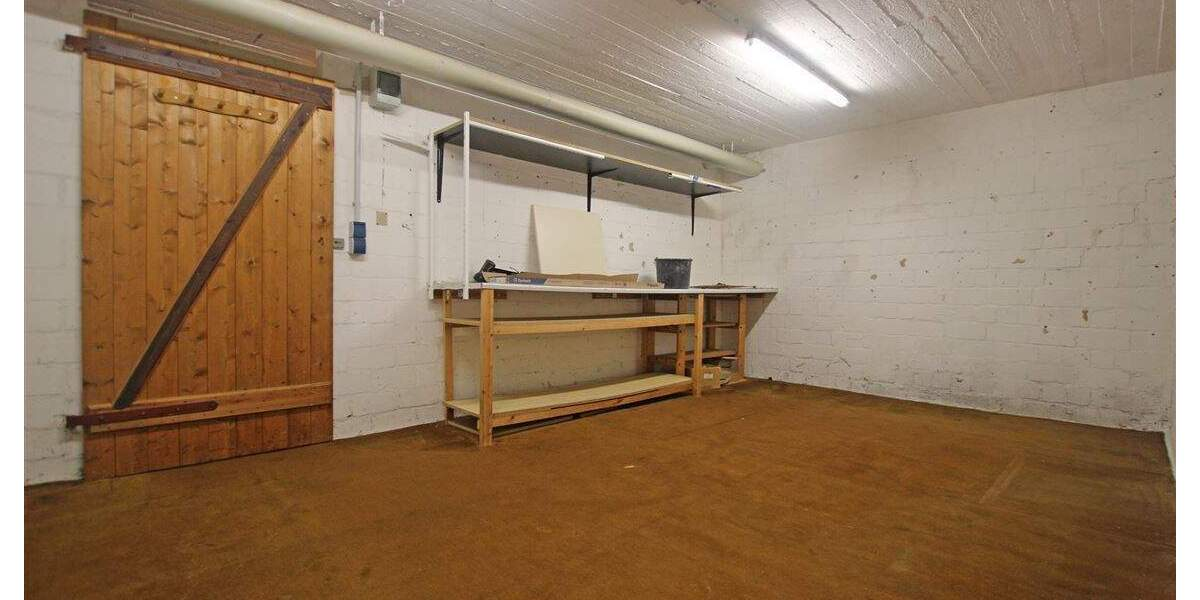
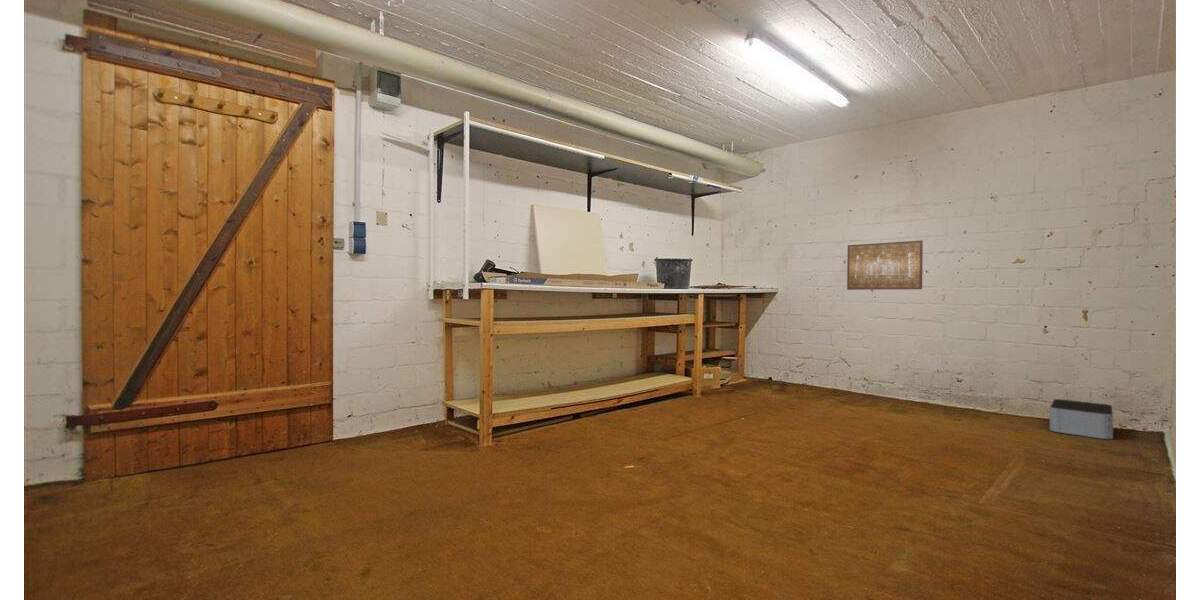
+ wall art [846,239,924,291]
+ storage bin [1049,398,1114,440]
